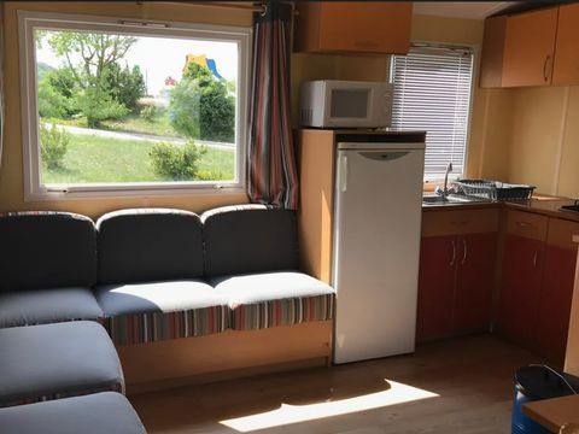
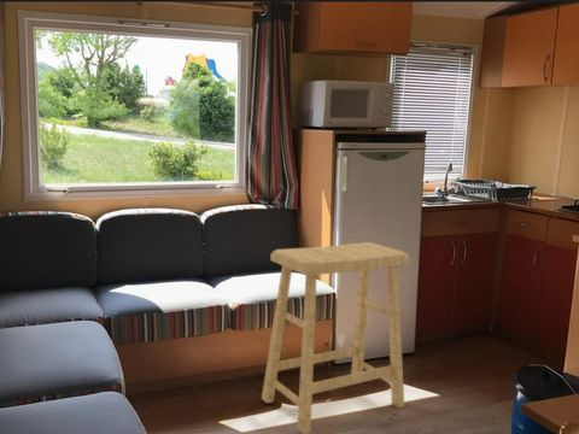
+ stool [261,241,411,434]
